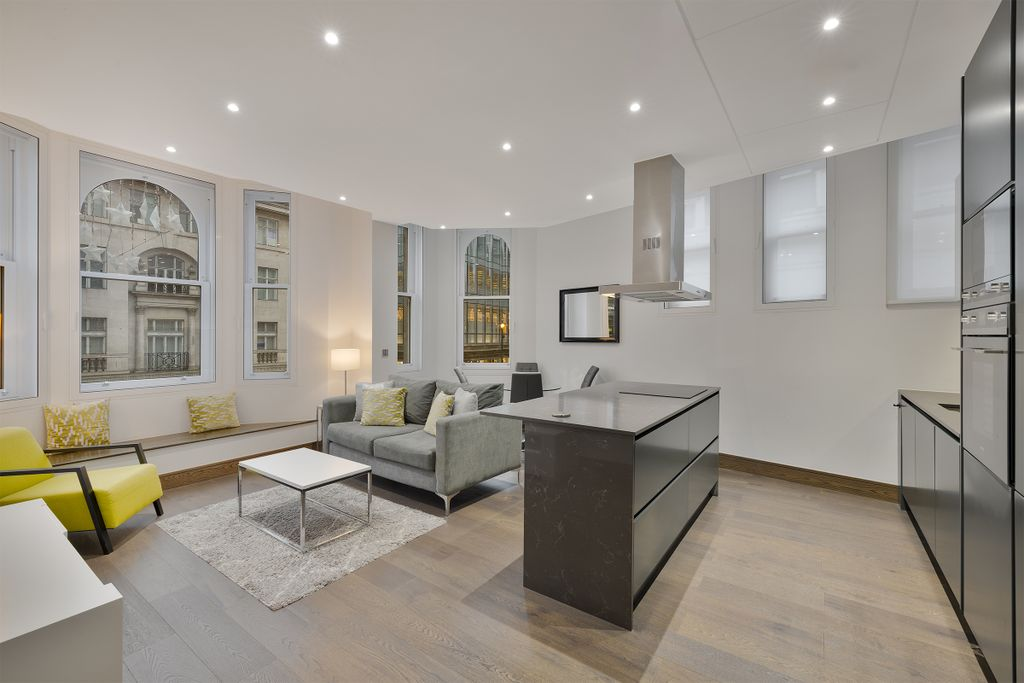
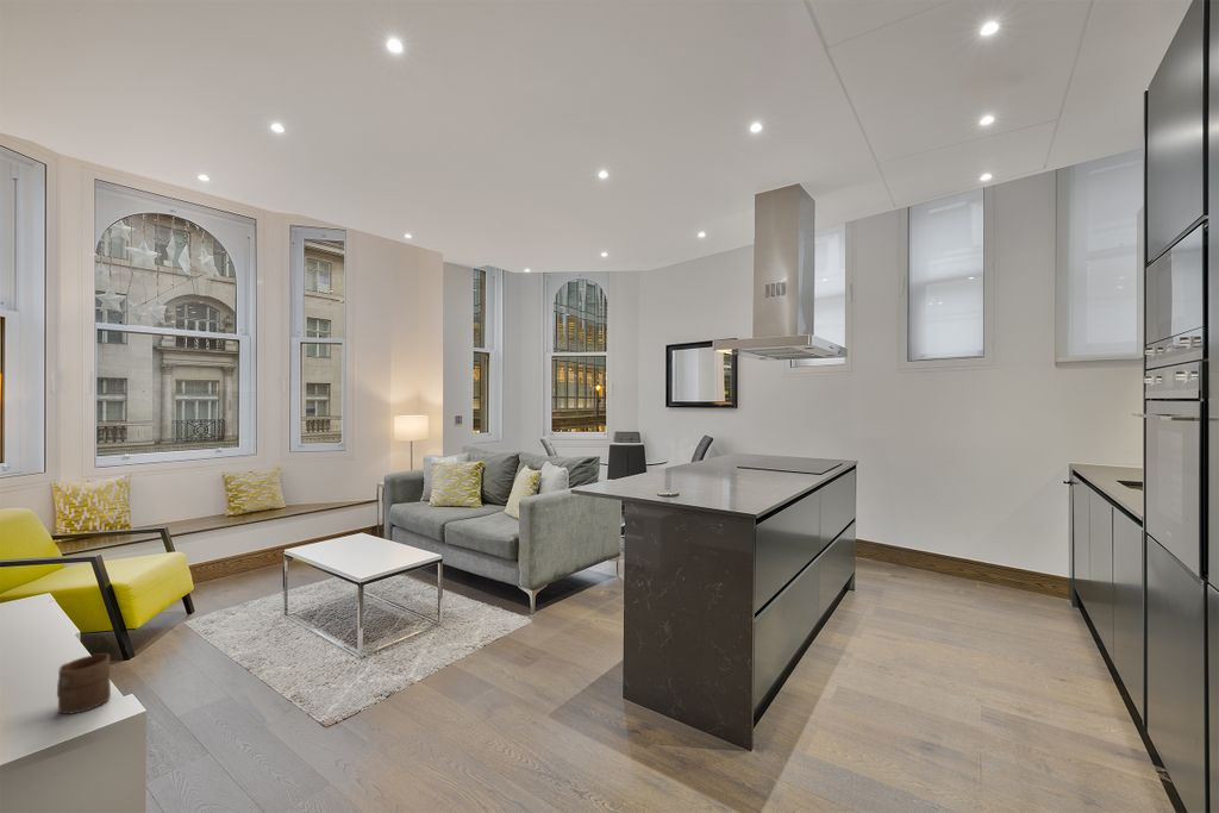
+ cup [56,652,112,715]
